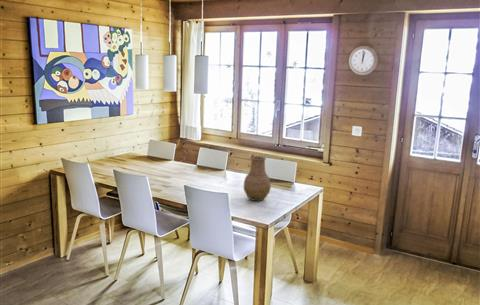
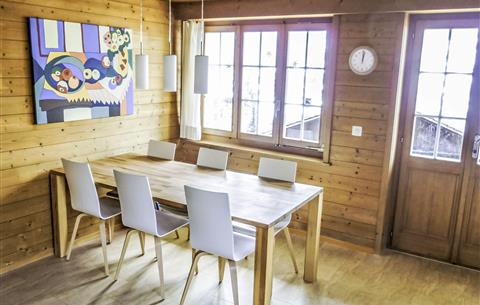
- vase [242,155,272,202]
